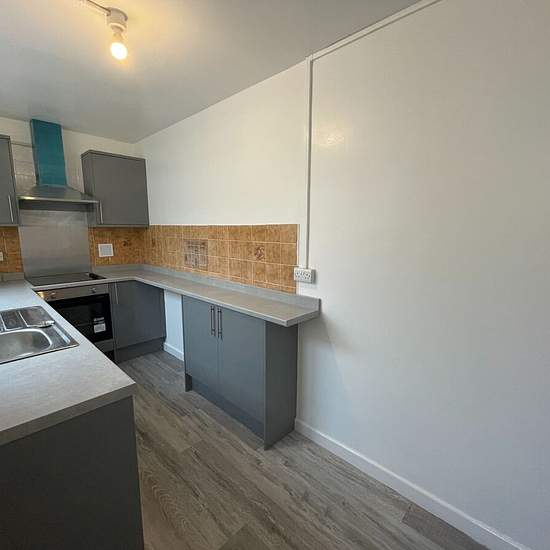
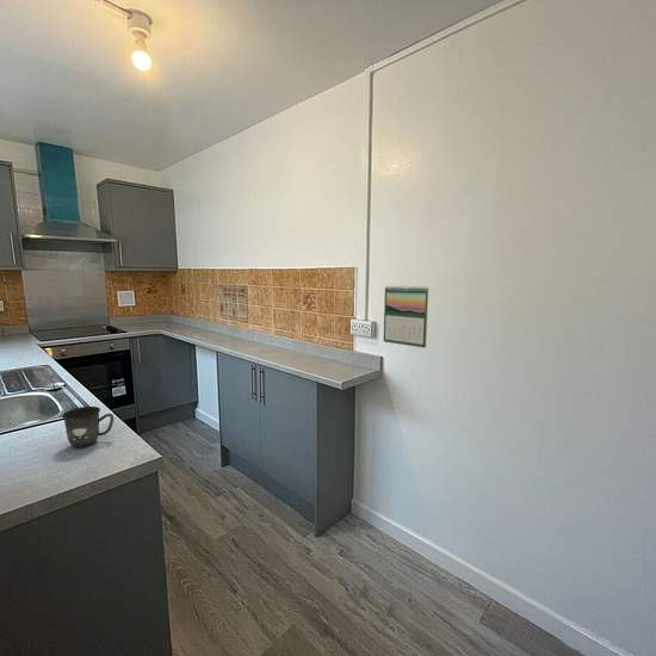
+ mug [61,406,115,448]
+ calendar [383,284,429,349]
